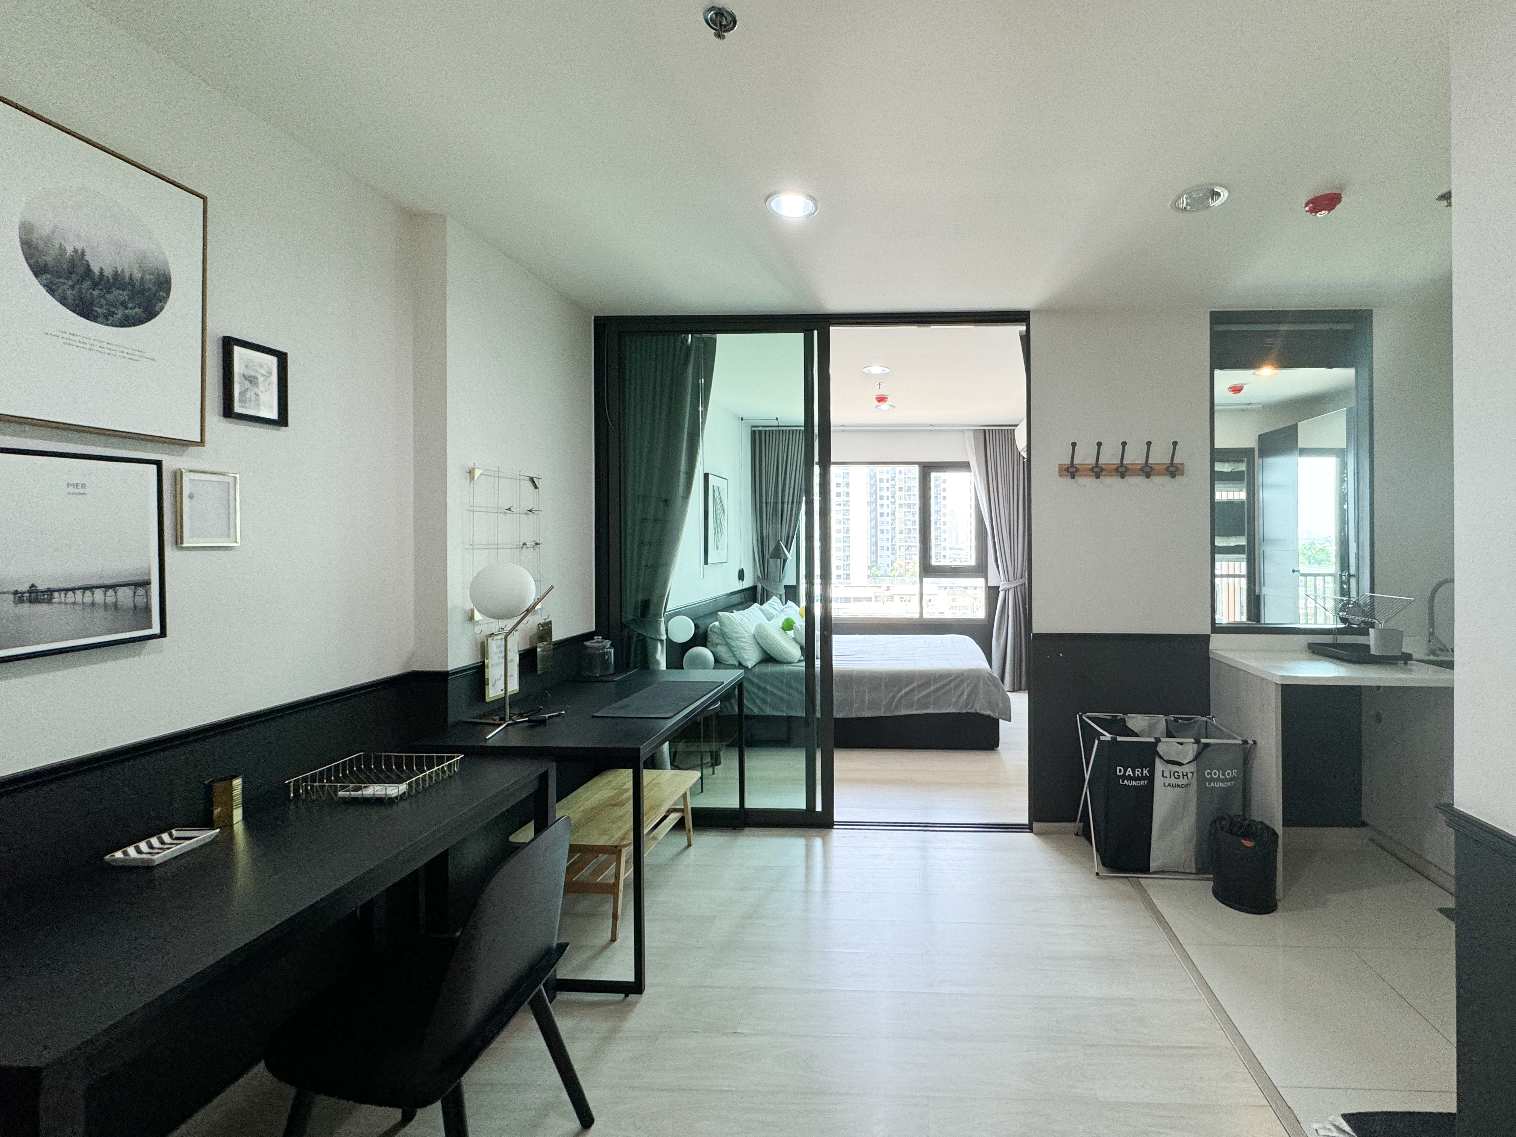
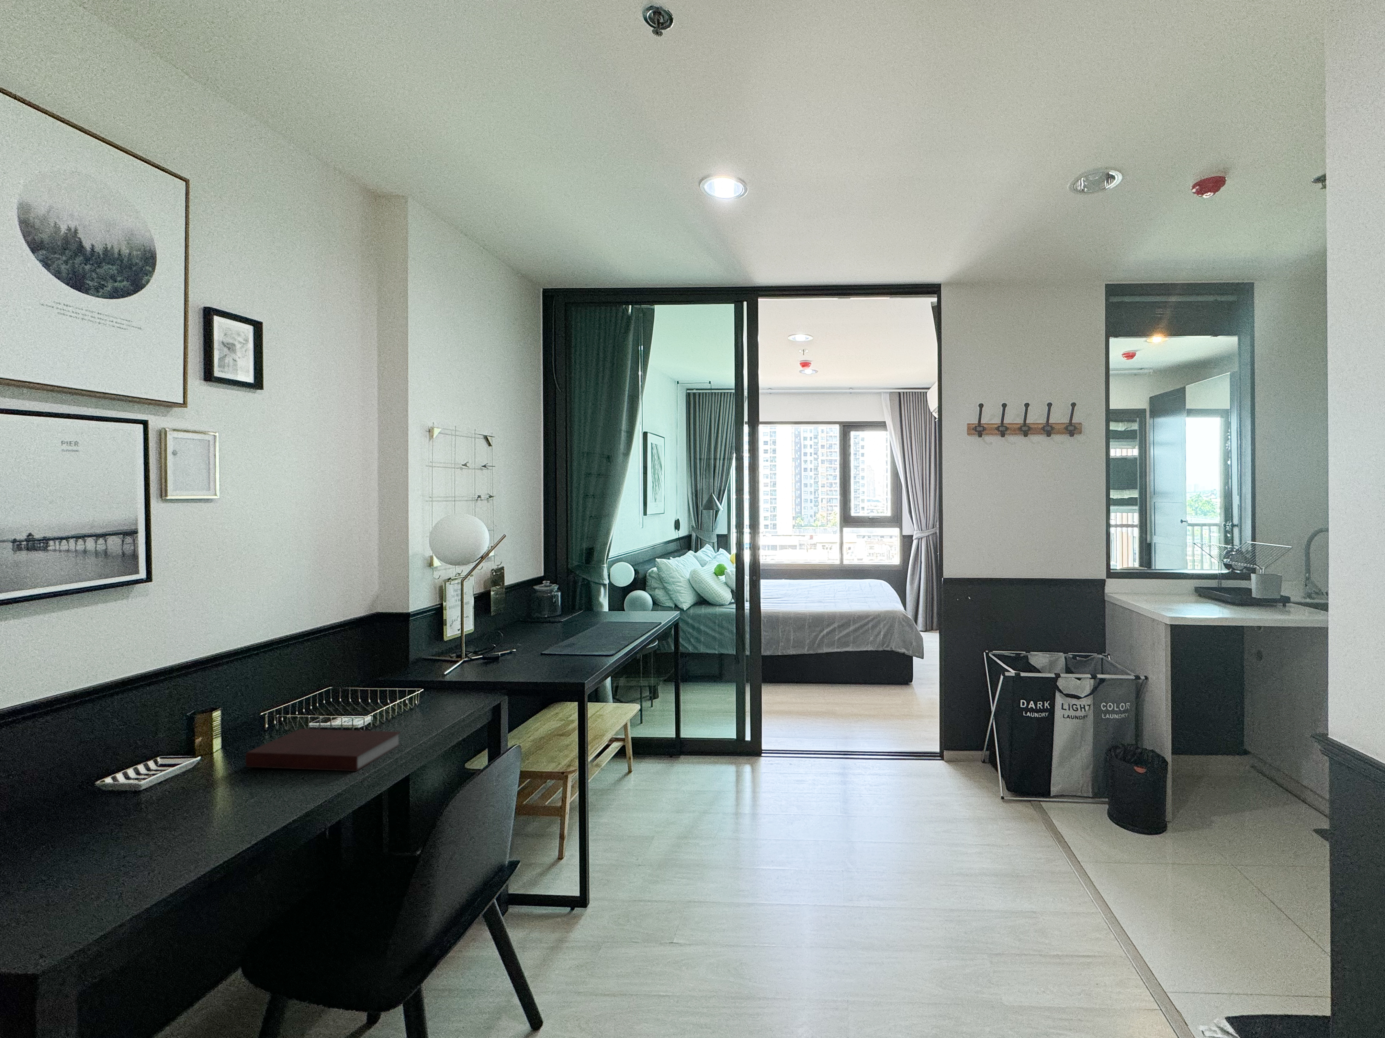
+ notebook [245,728,401,772]
